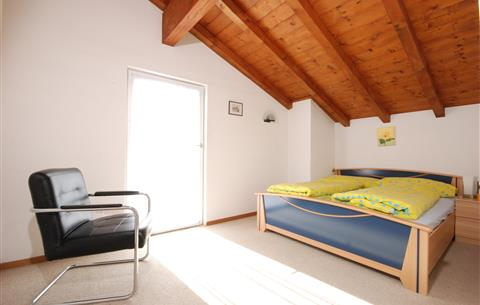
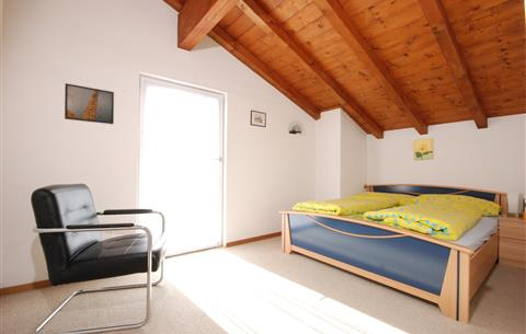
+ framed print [64,82,115,125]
